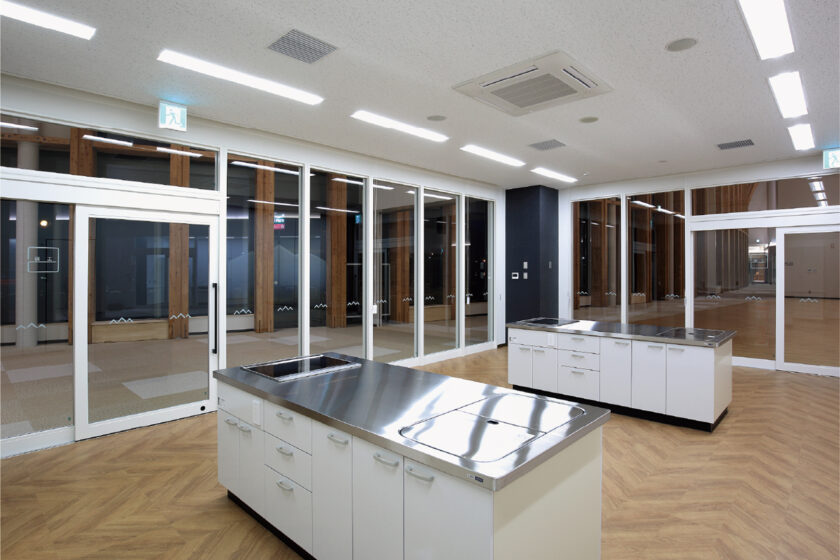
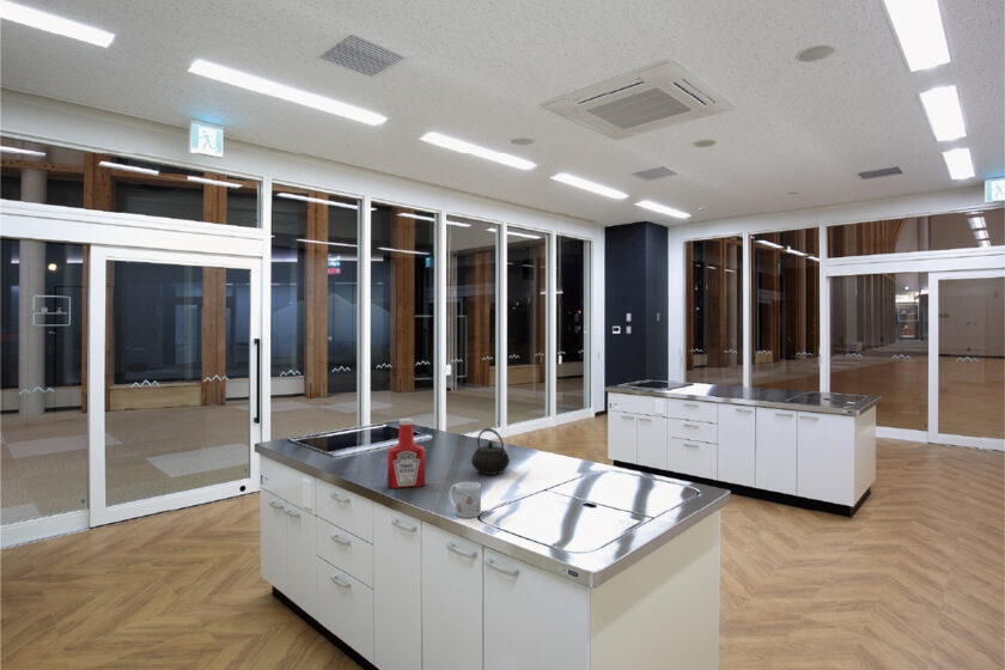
+ mug [447,481,482,519]
+ soap bottle [386,418,426,489]
+ kettle [470,427,511,476]
